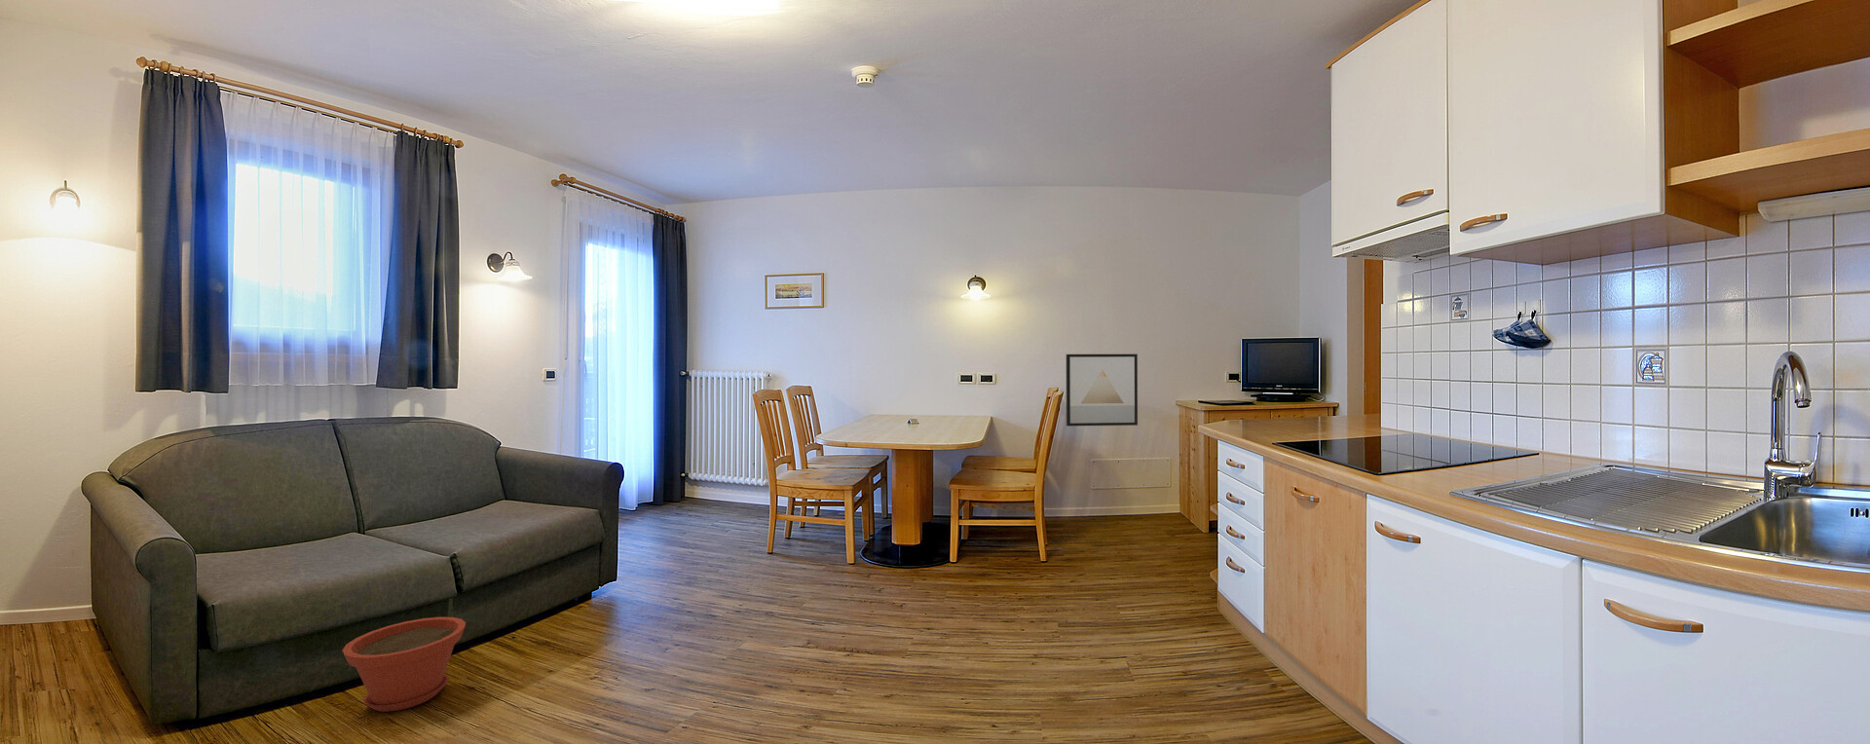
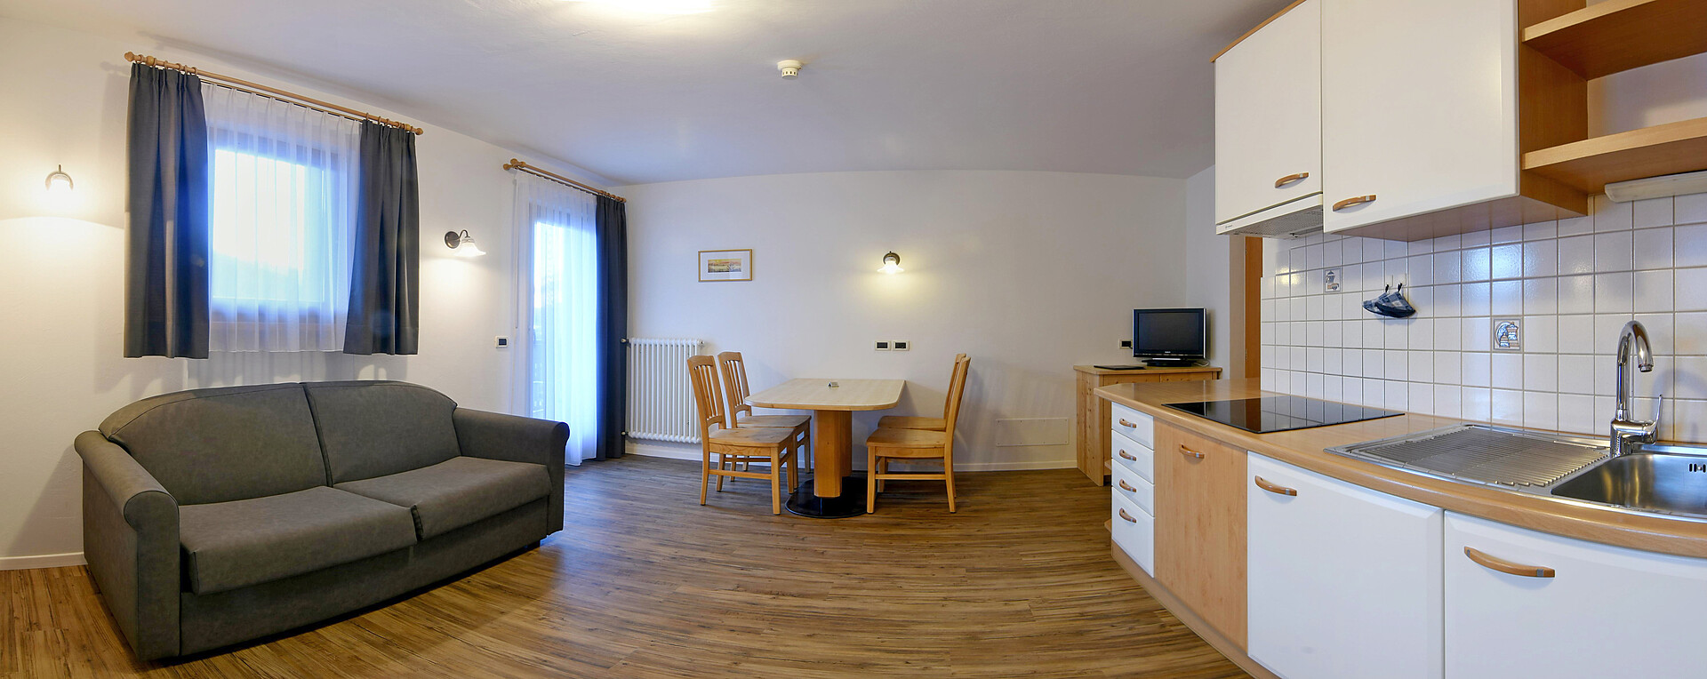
- wall art [1065,353,1139,427]
- plant pot [342,616,466,713]
